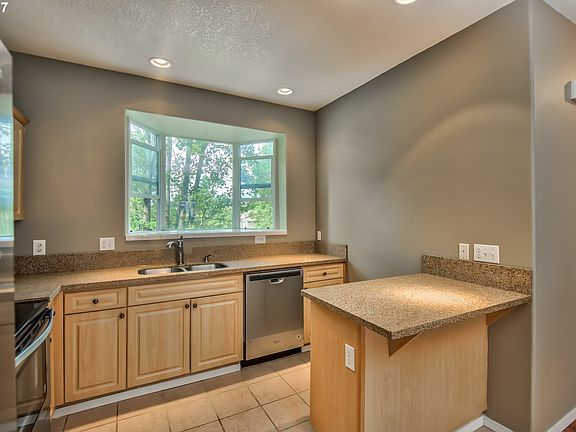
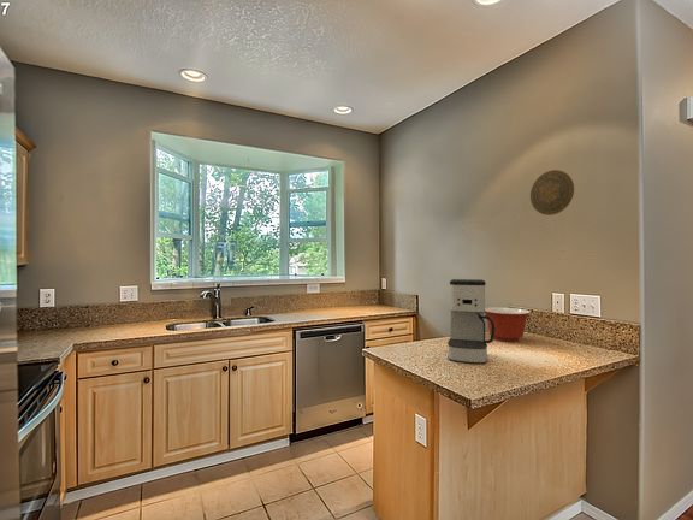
+ decorative plate [529,169,575,217]
+ mixing bowl [484,306,532,342]
+ coffee maker [446,278,494,365]
